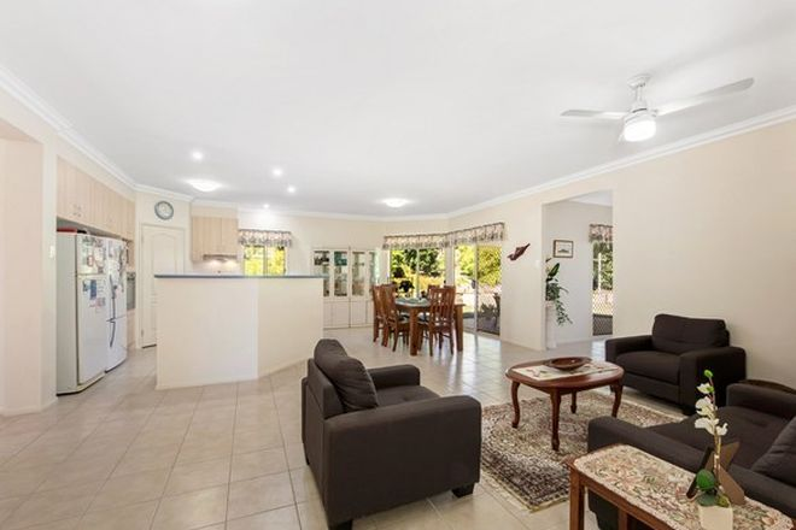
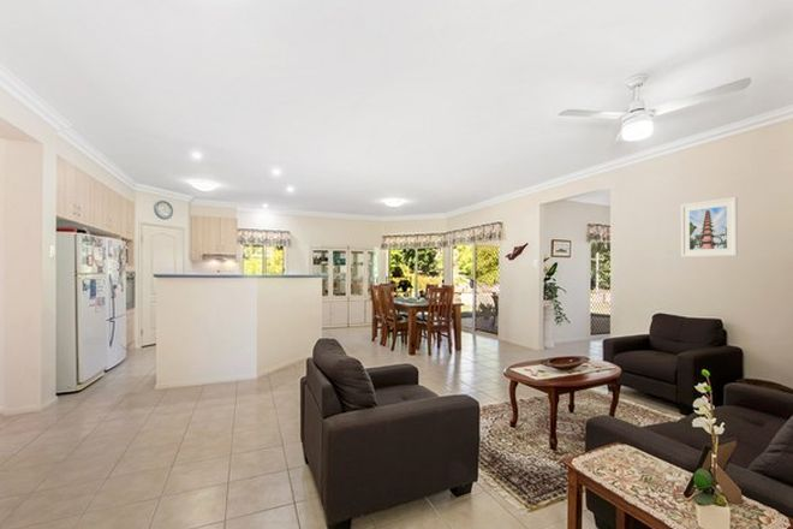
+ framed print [680,196,739,258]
